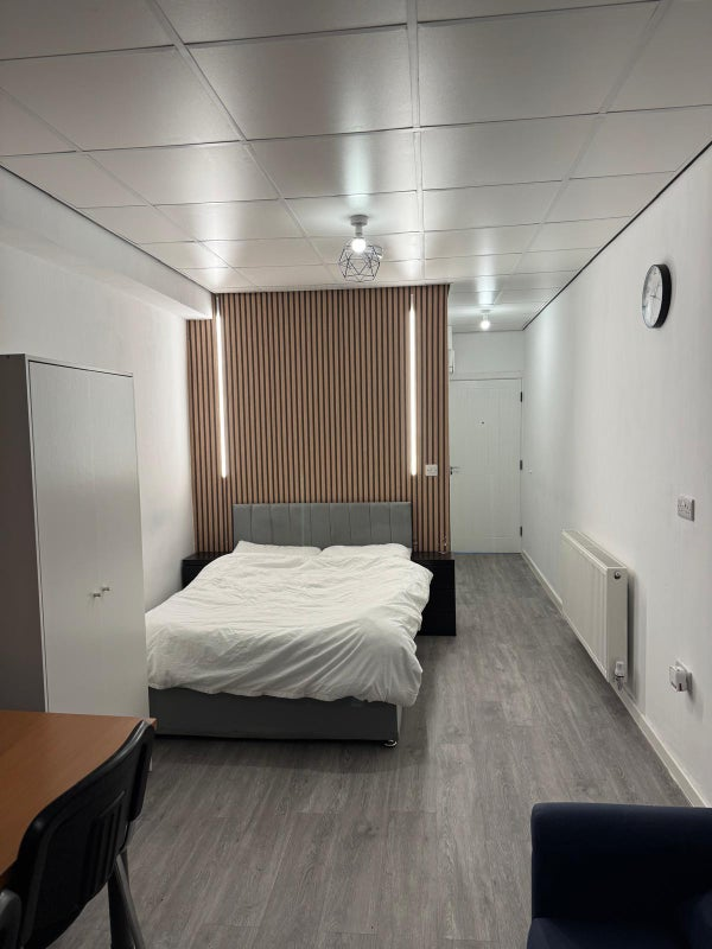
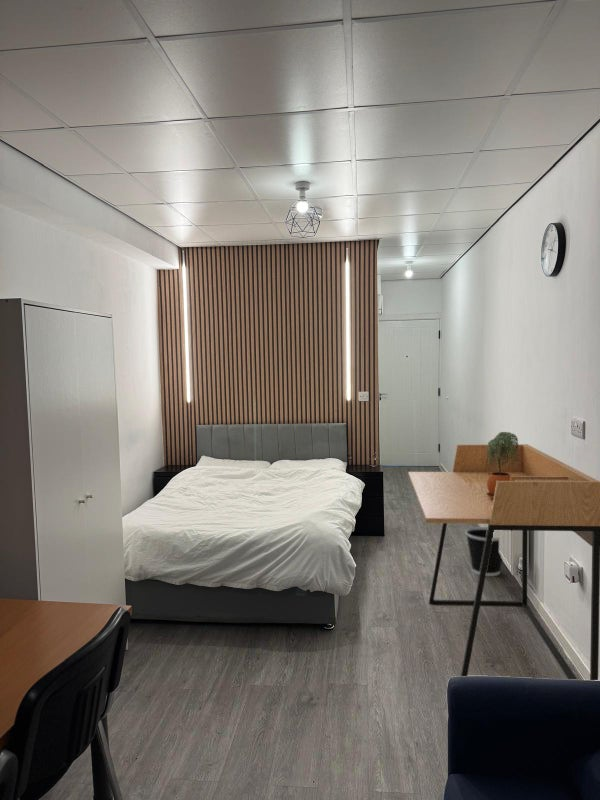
+ desk [407,443,600,681]
+ potted plant [486,431,520,499]
+ wastebasket [464,526,503,577]
